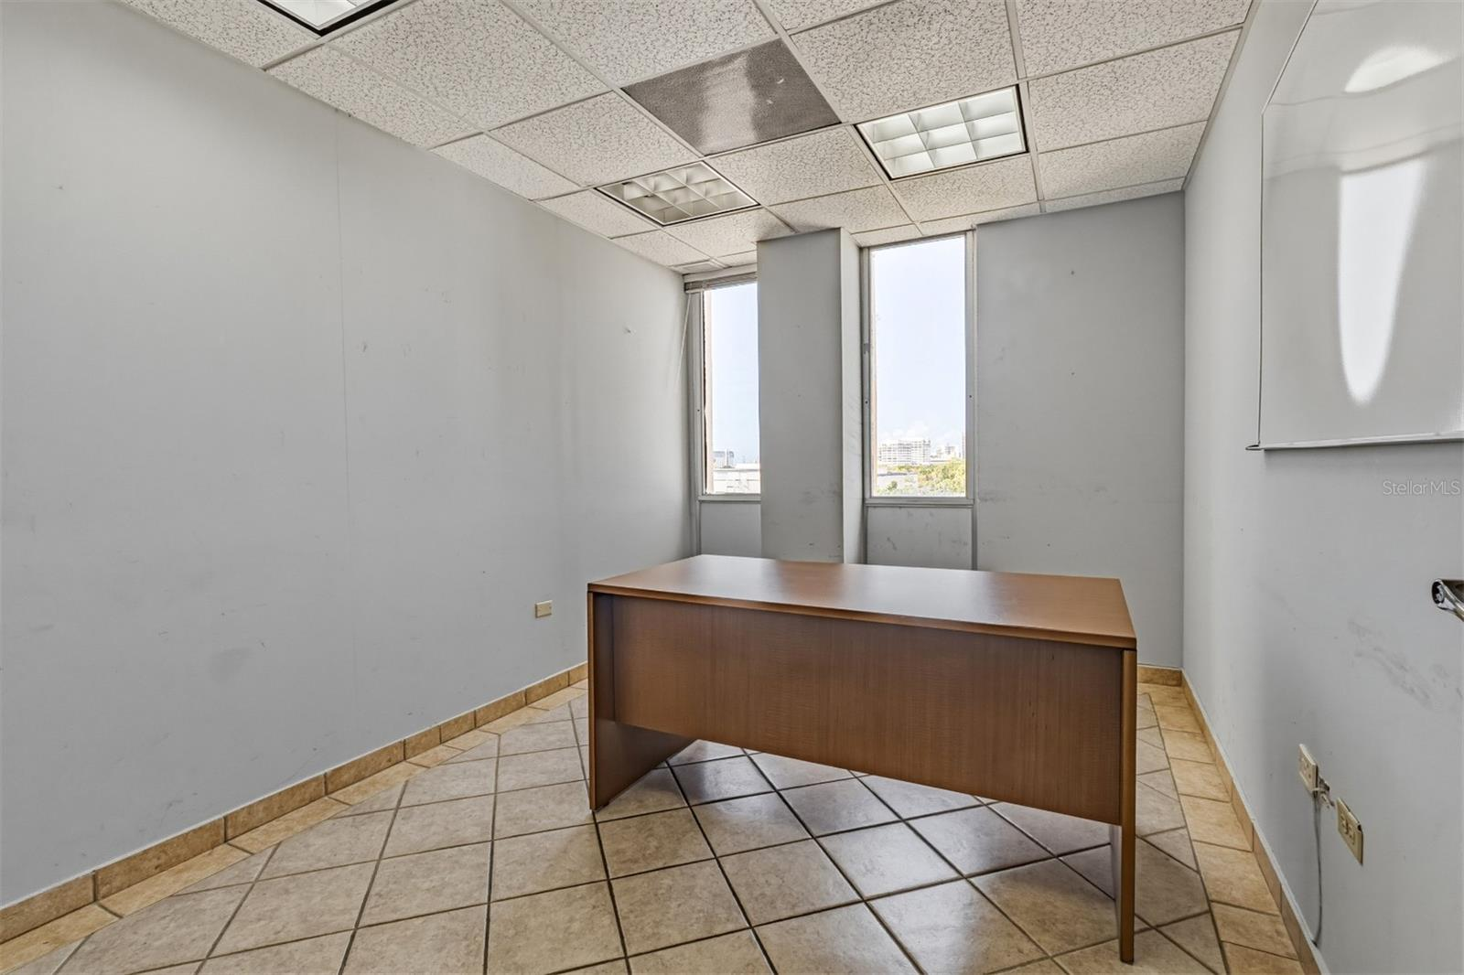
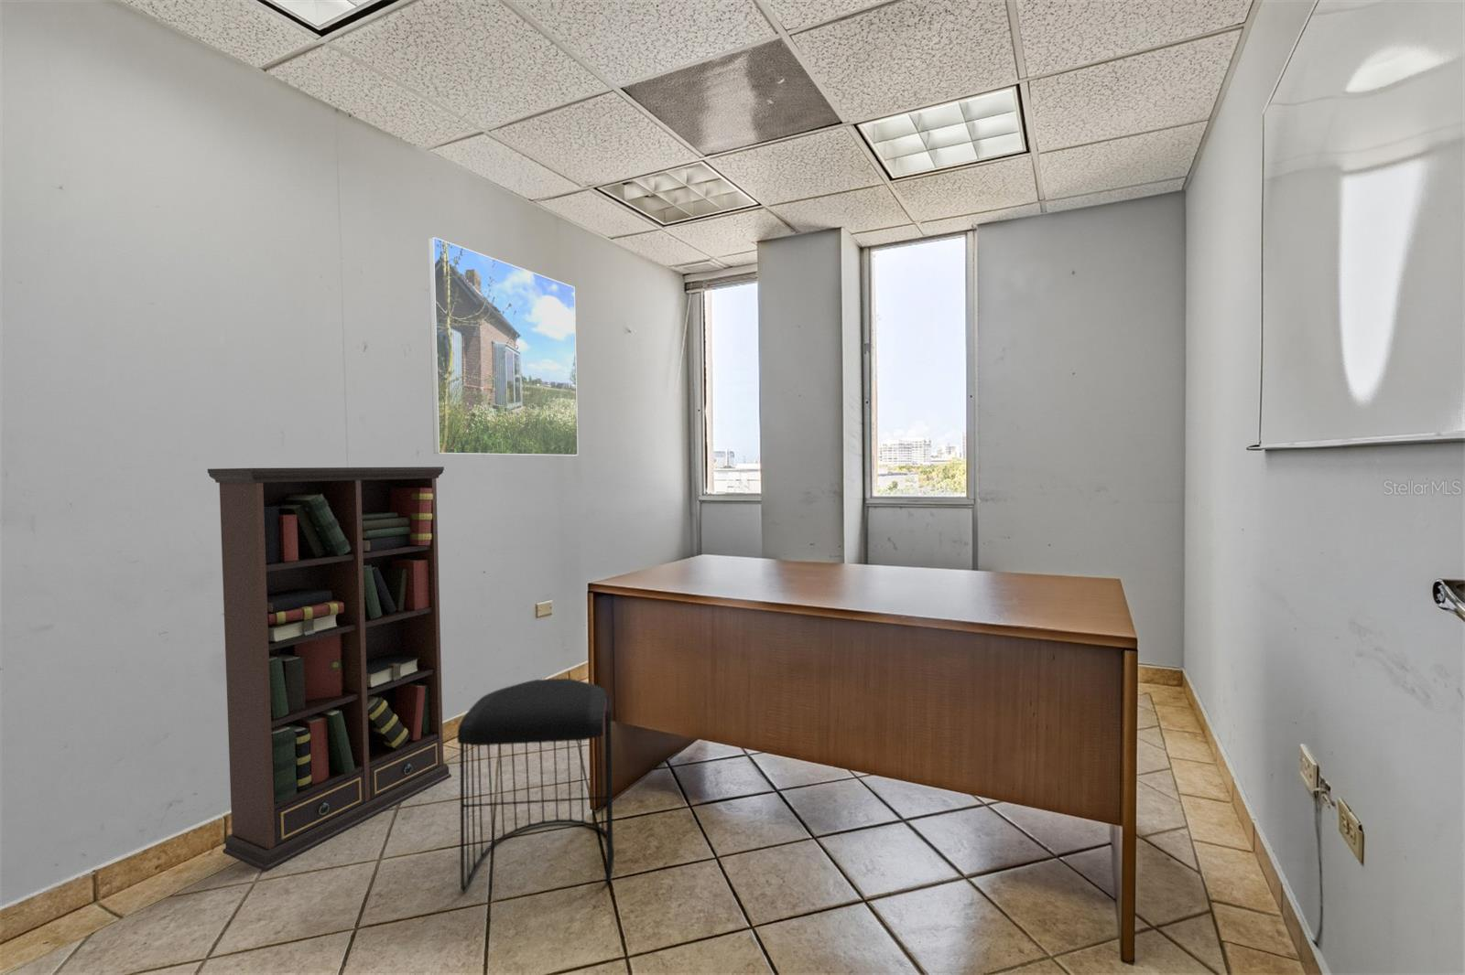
+ bookcase [207,466,452,873]
+ stool [456,678,614,893]
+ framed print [428,236,578,456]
